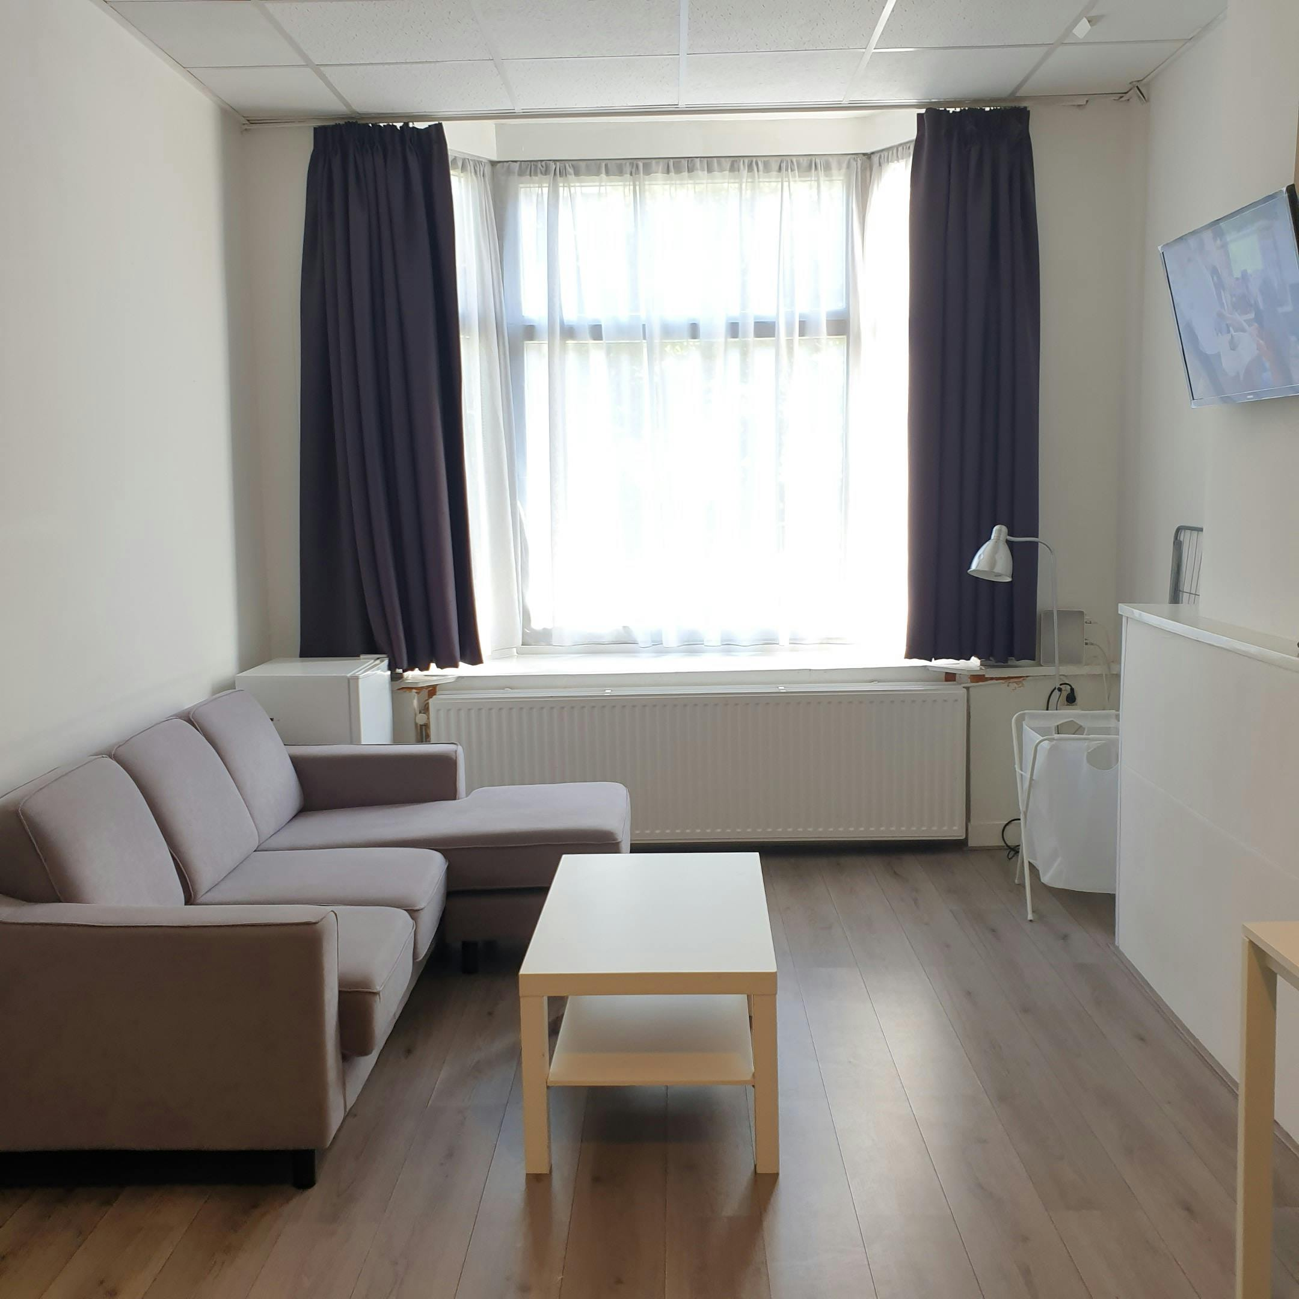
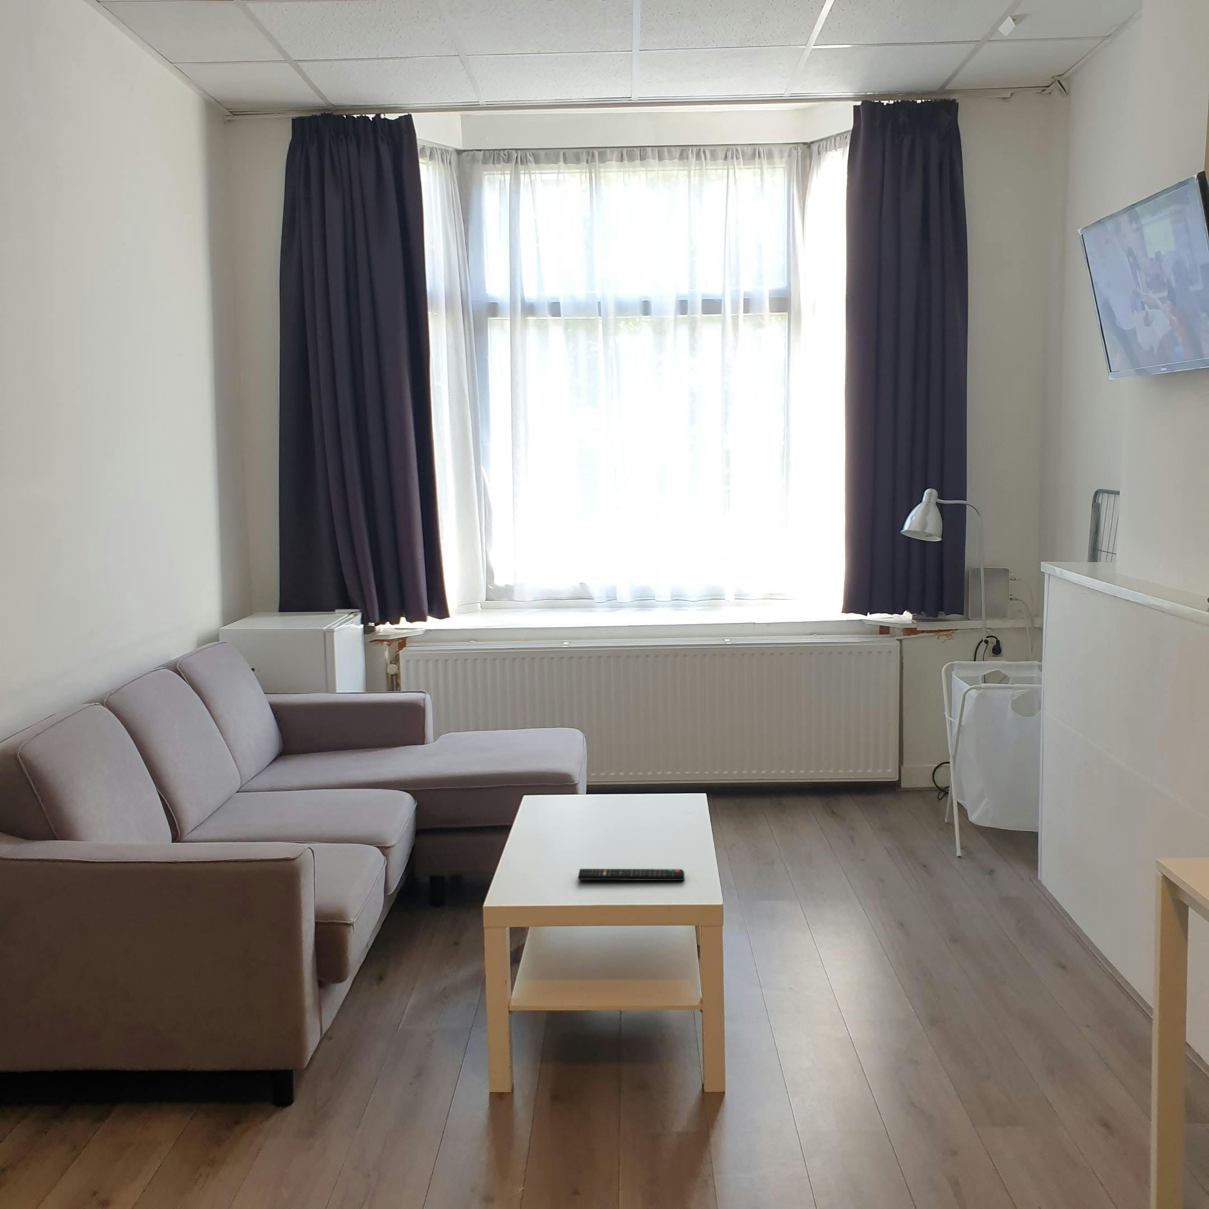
+ remote control [578,868,685,881]
